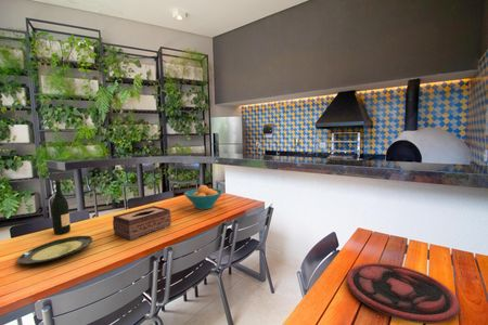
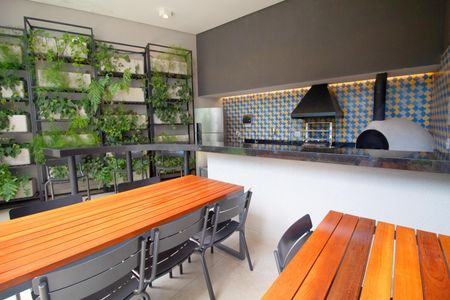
- tissue box [112,205,172,242]
- fruit bowl [183,184,224,210]
- plate [16,235,93,265]
- plate [346,262,460,325]
- wine bottle [50,179,72,235]
